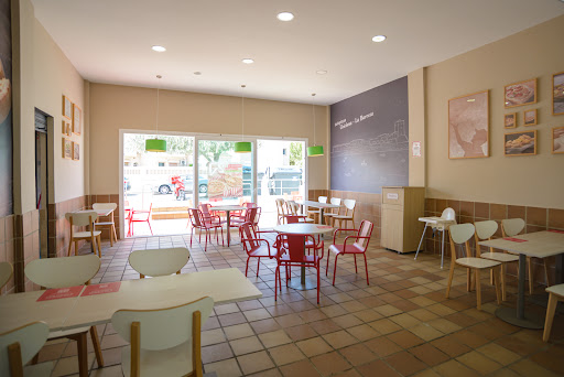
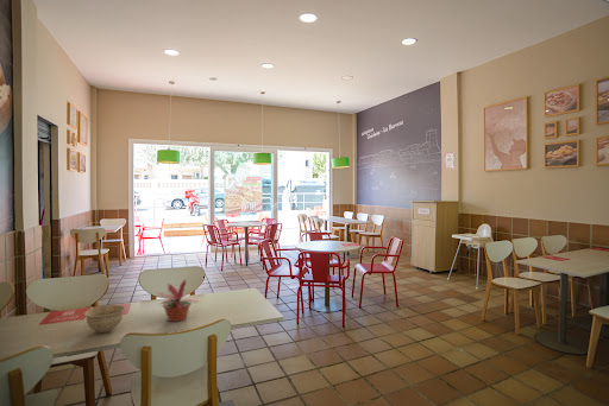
+ potted plant [157,279,202,323]
+ bowl [83,304,126,334]
